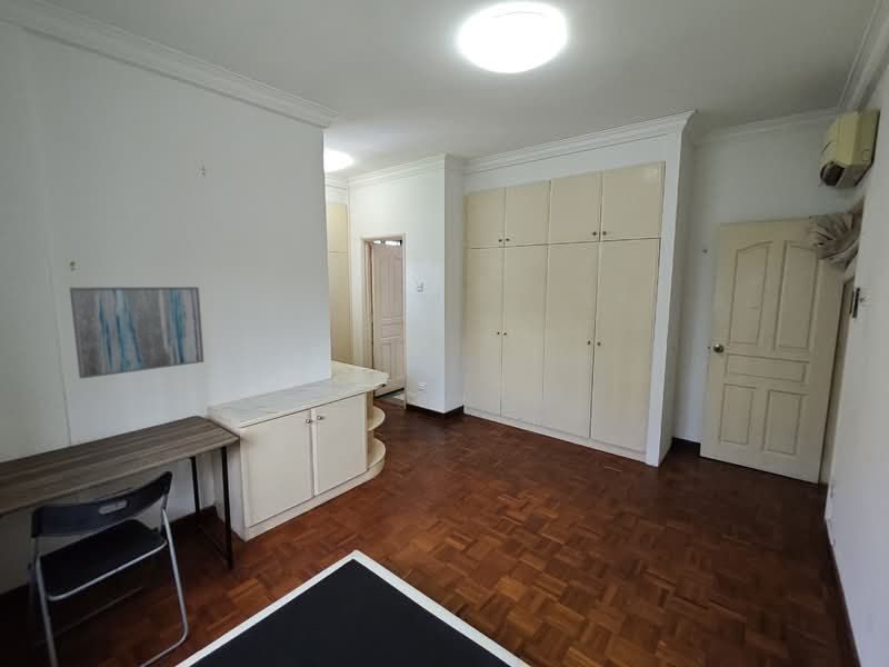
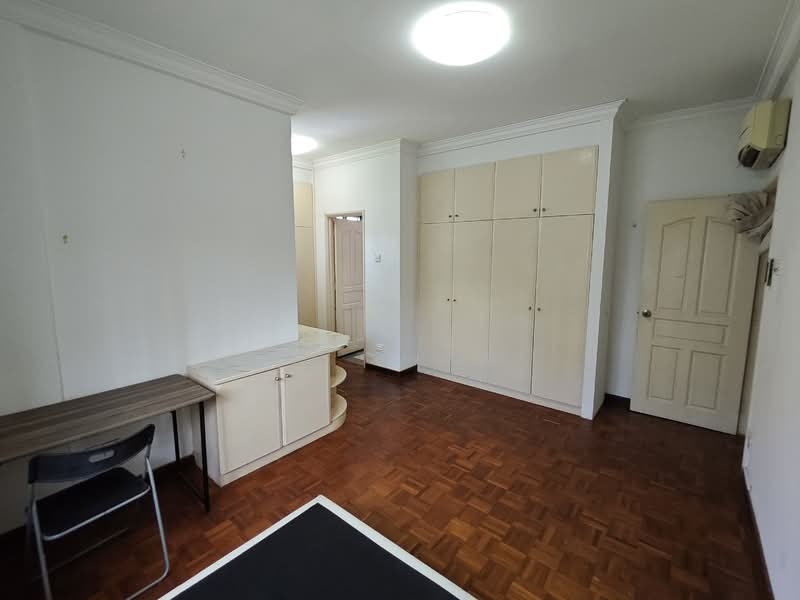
- wall art [69,286,204,380]
